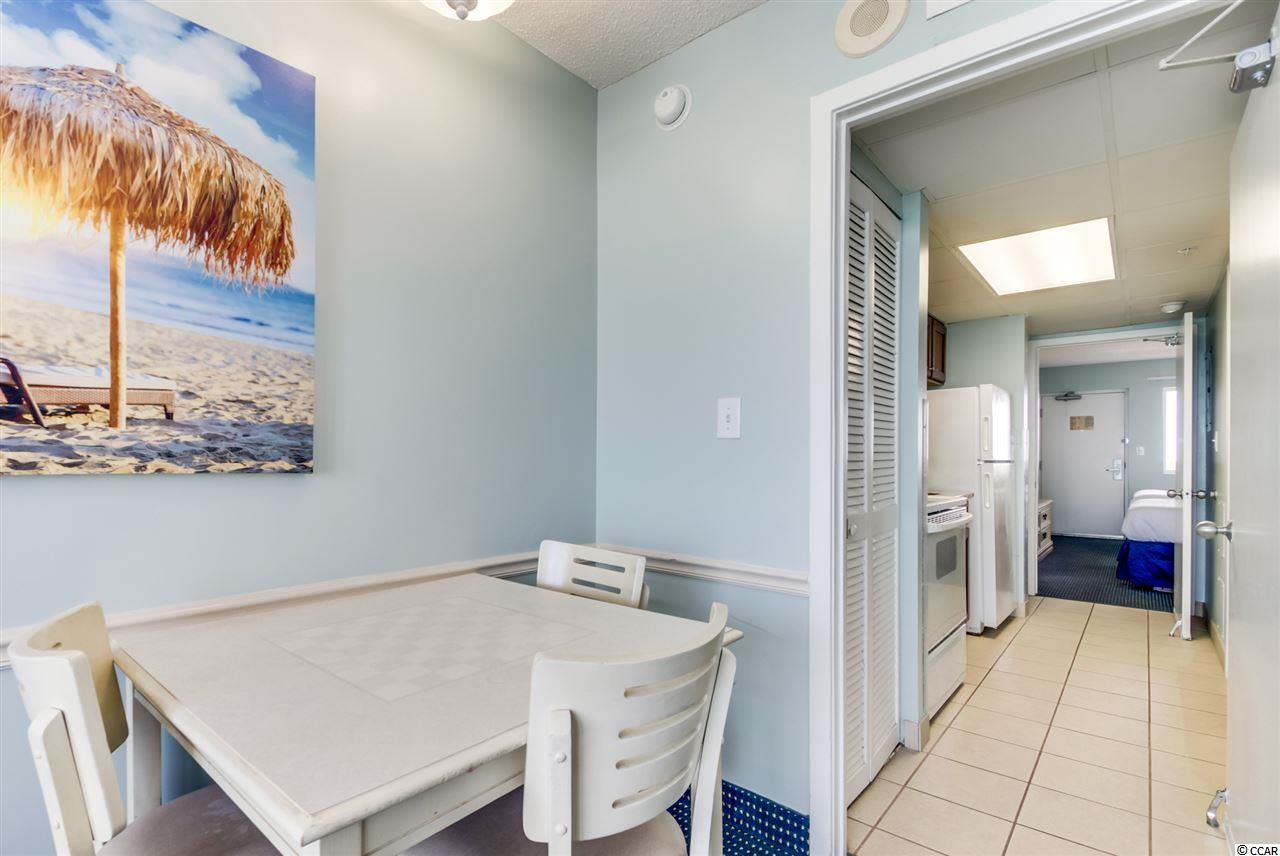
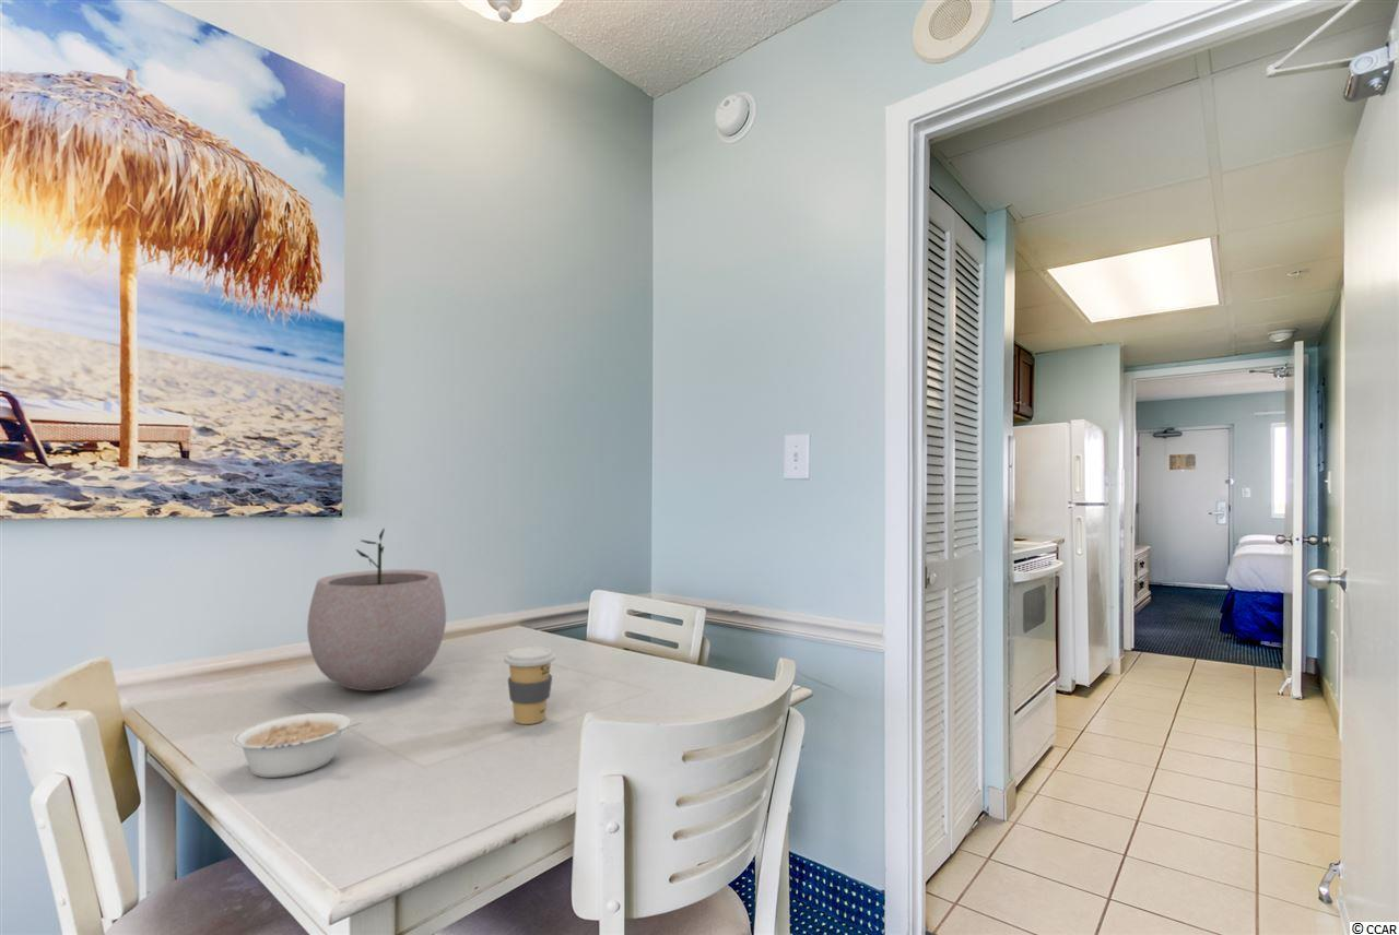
+ legume [231,712,363,779]
+ plant pot [306,528,447,691]
+ coffee cup [503,646,556,725]
